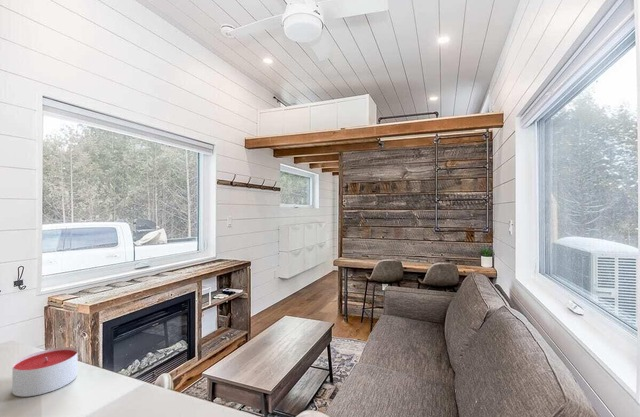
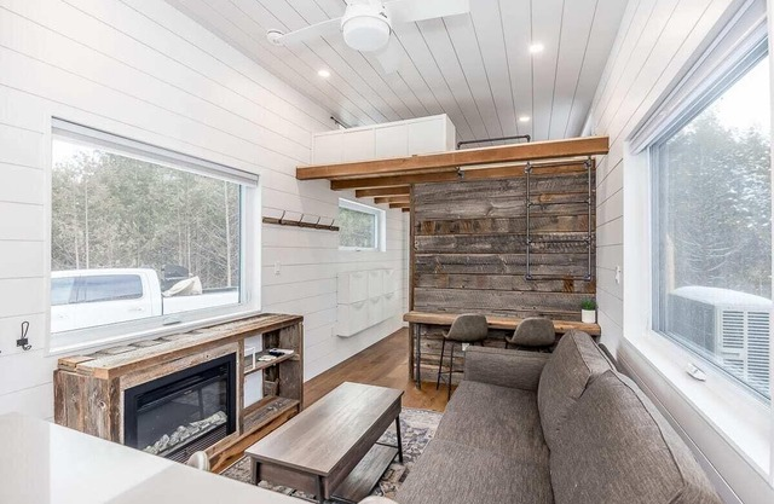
- candle [11,346,79,398]
